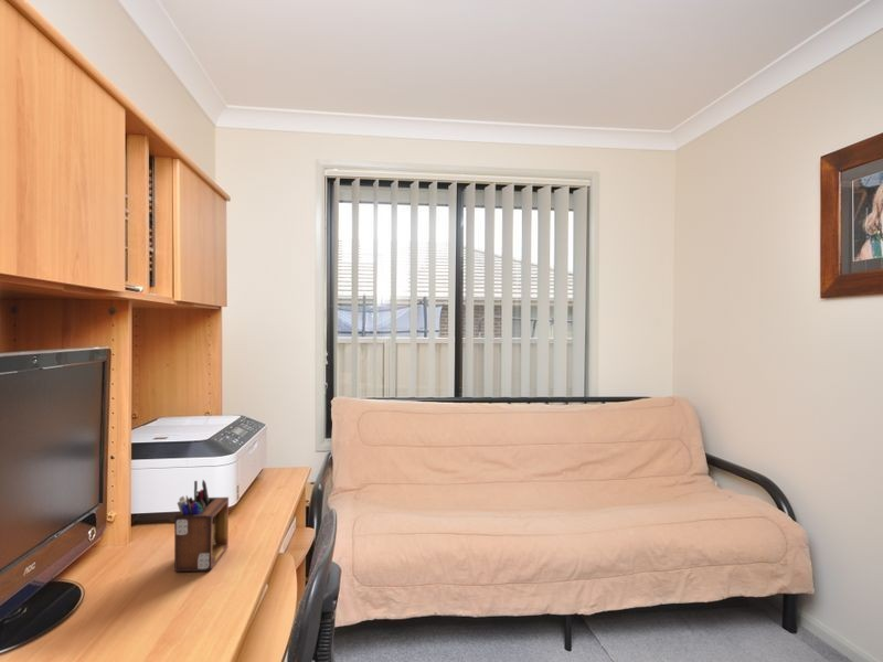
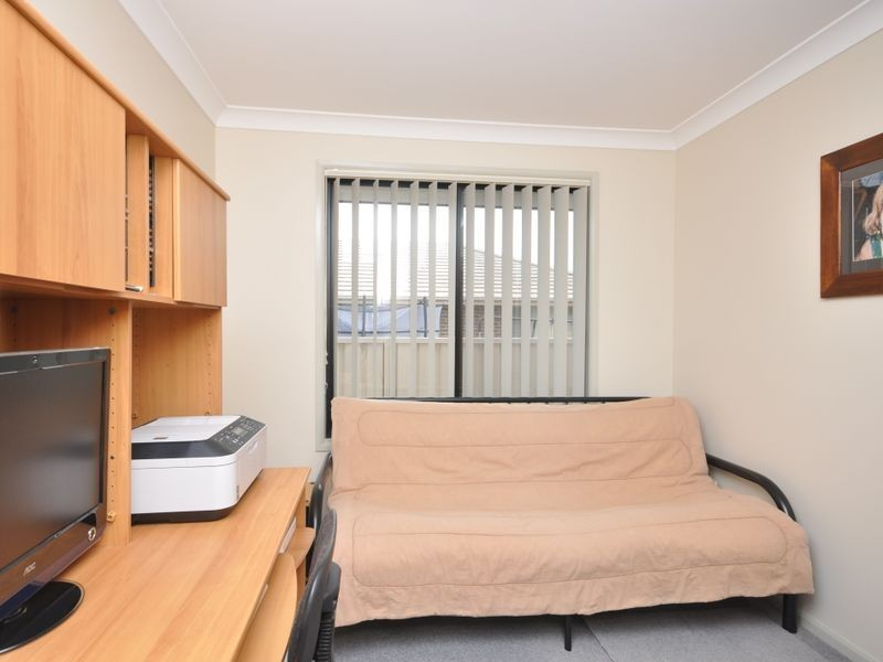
- desk organizer [173,479,230,573]
